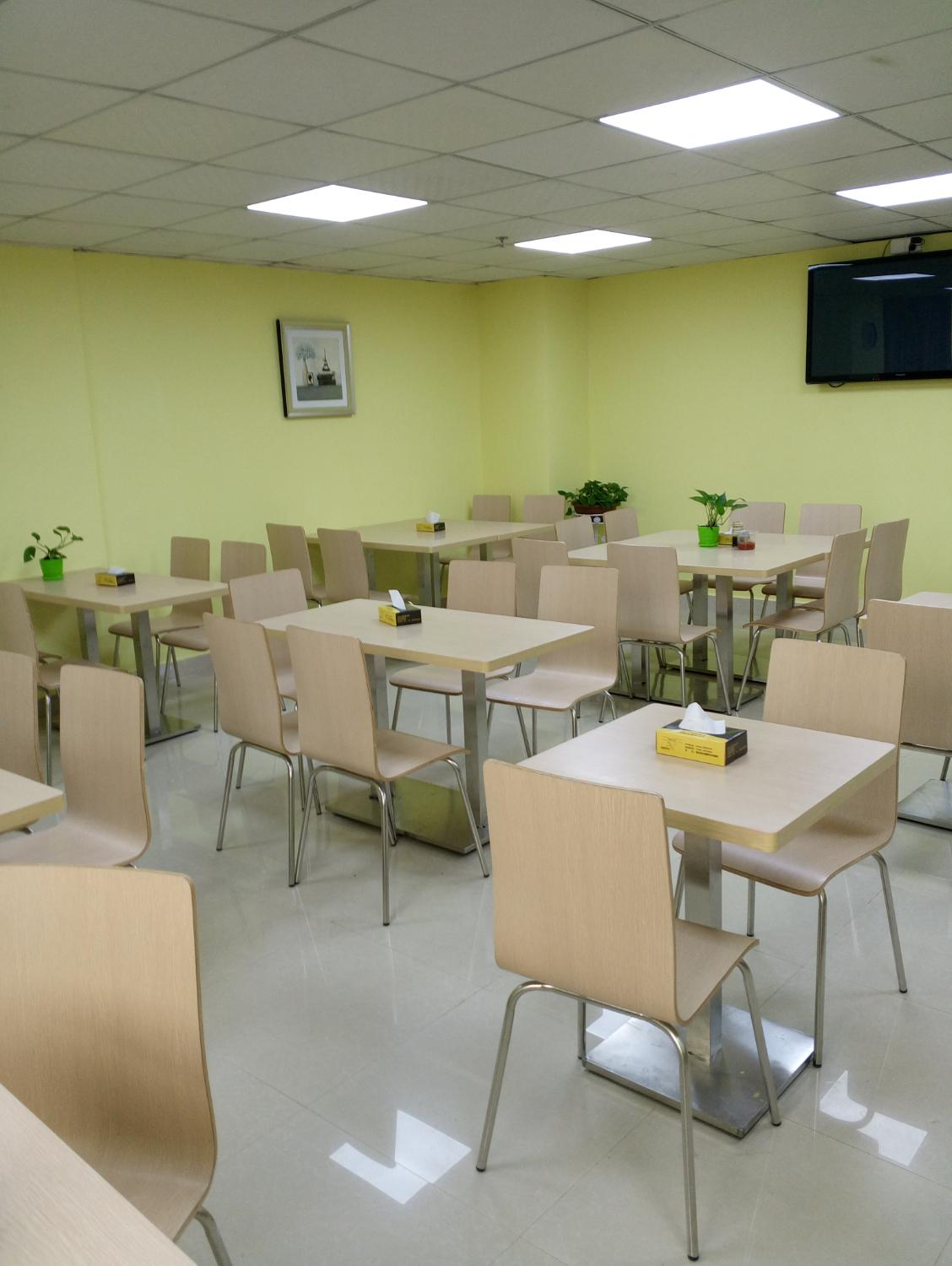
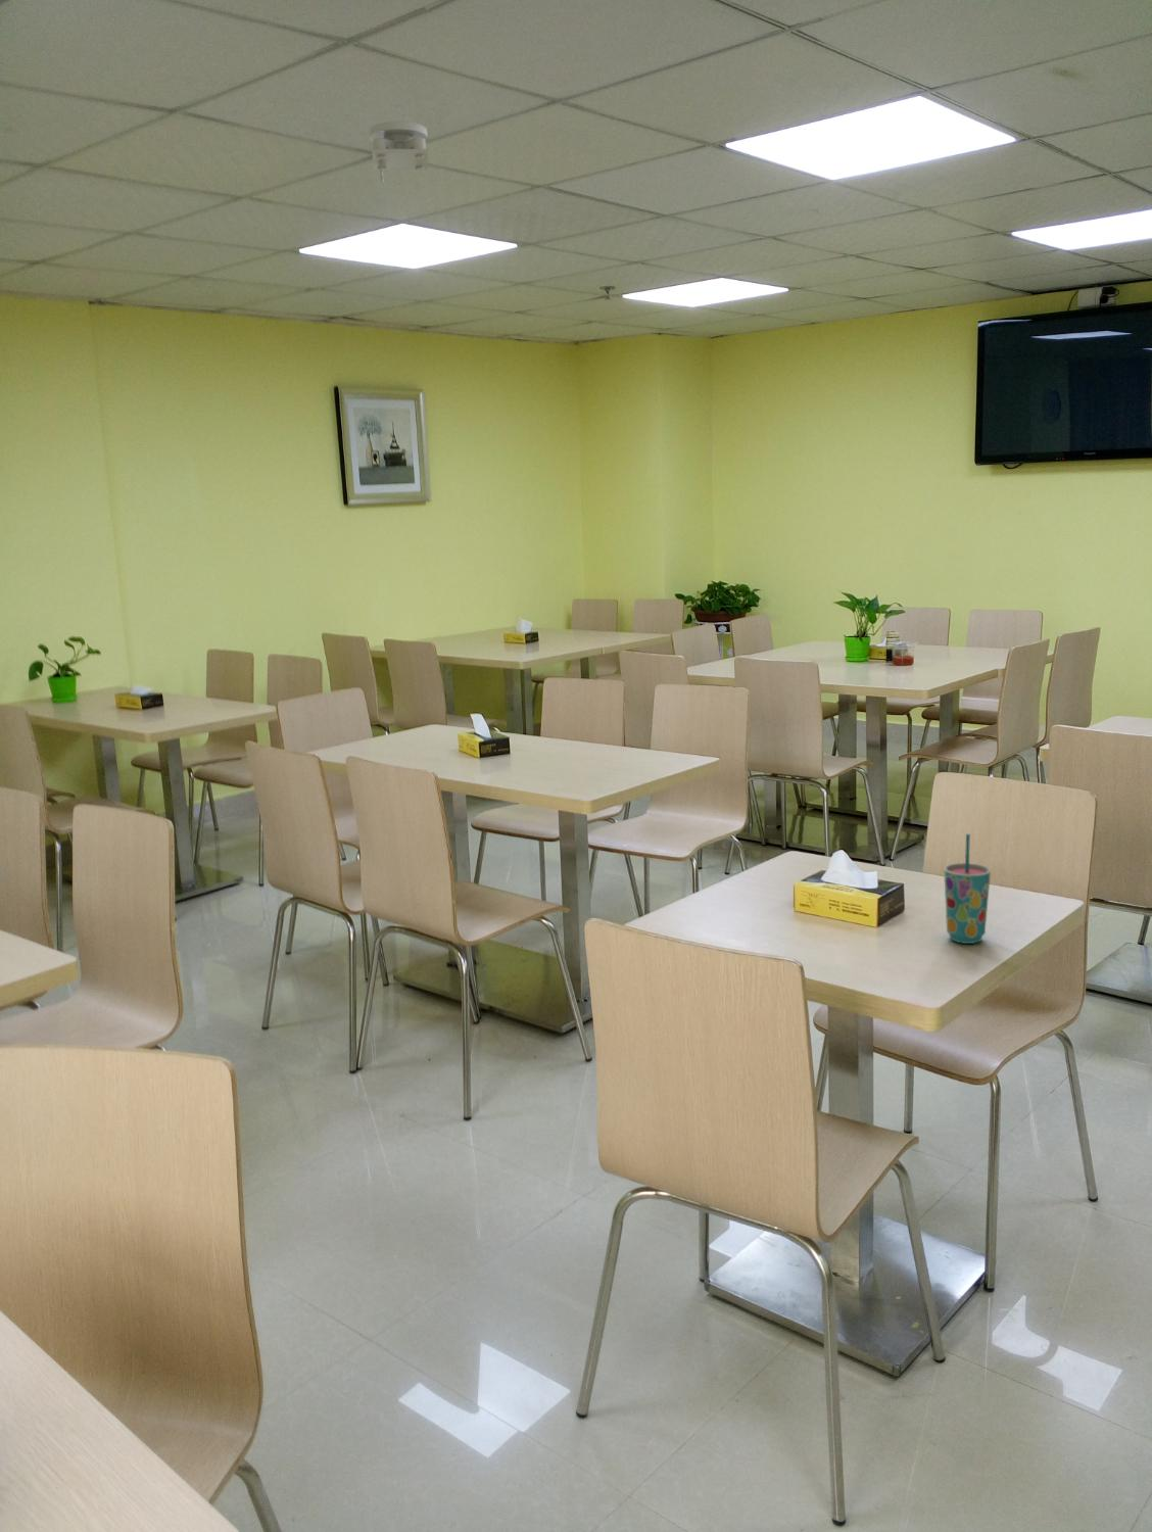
+ cup [943,834,991,945]
+ smoke detector [369,121,428,186]
